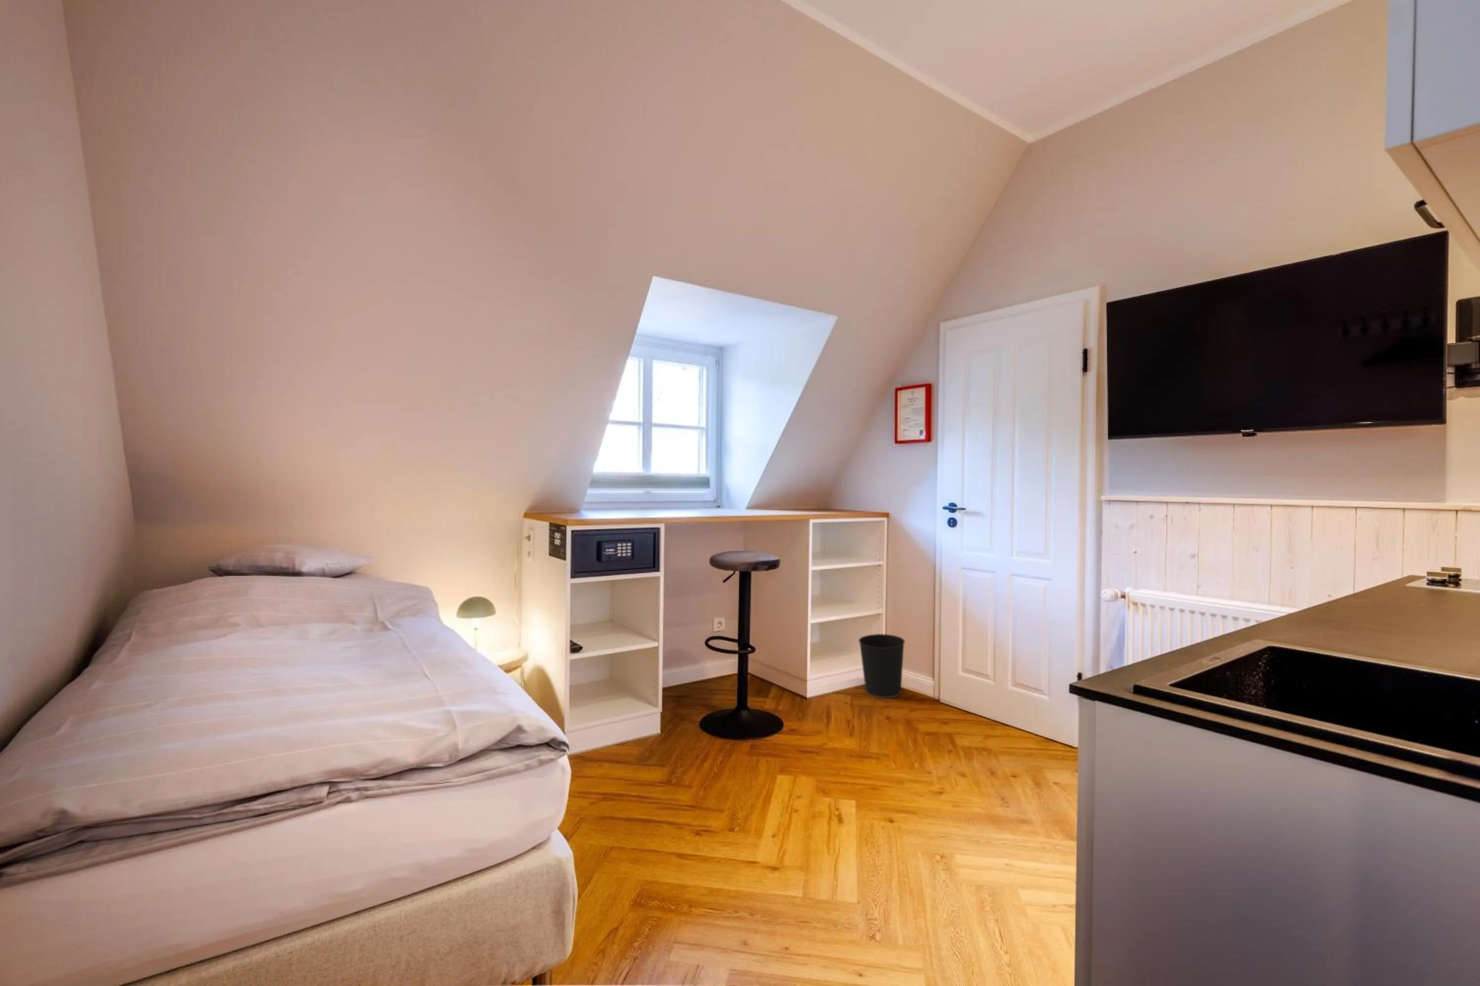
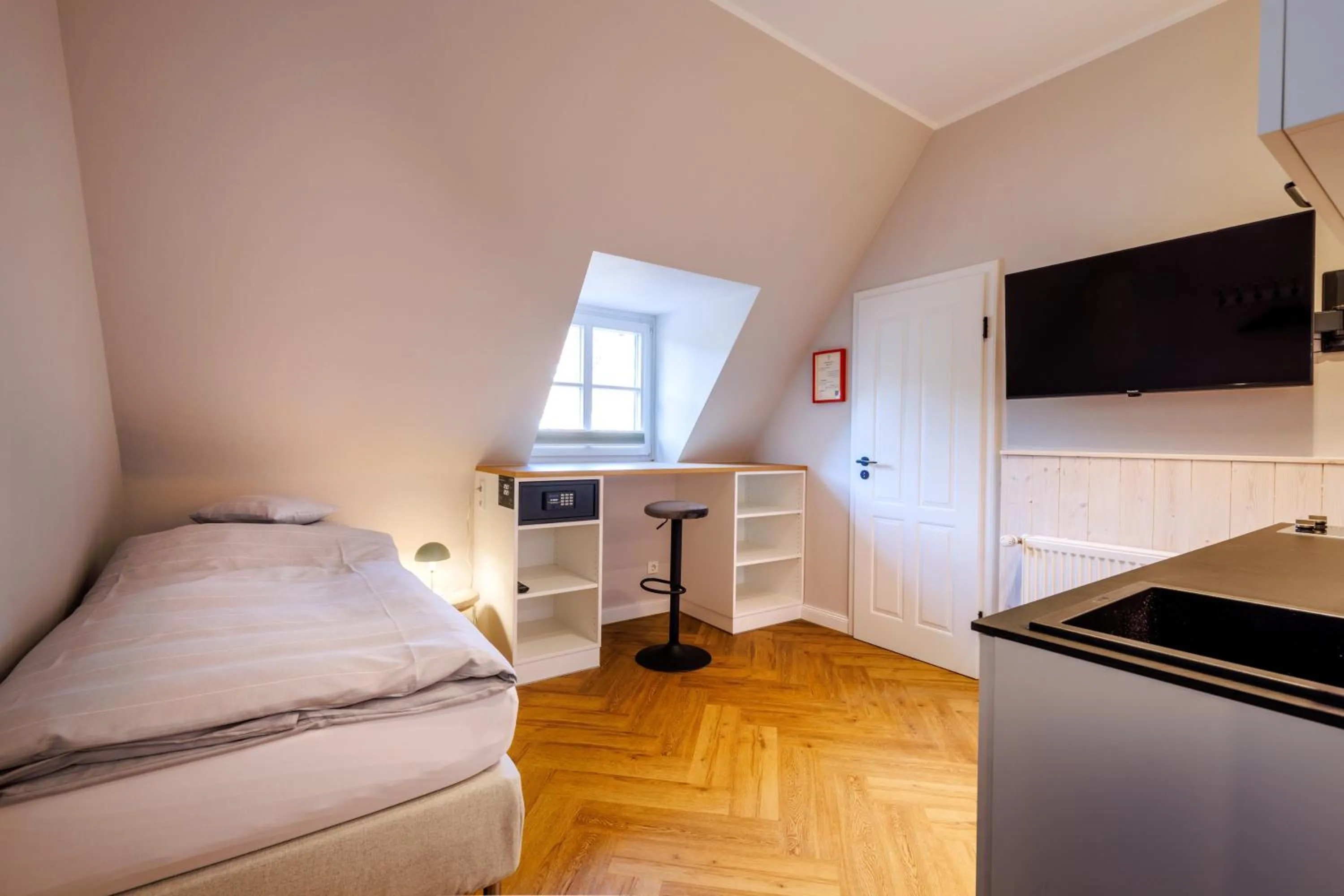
- wastebasket [858,634,906,699]
